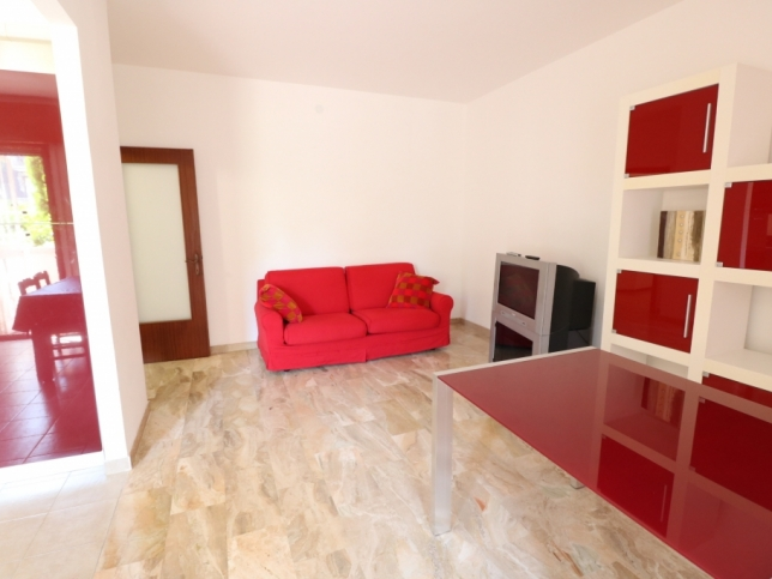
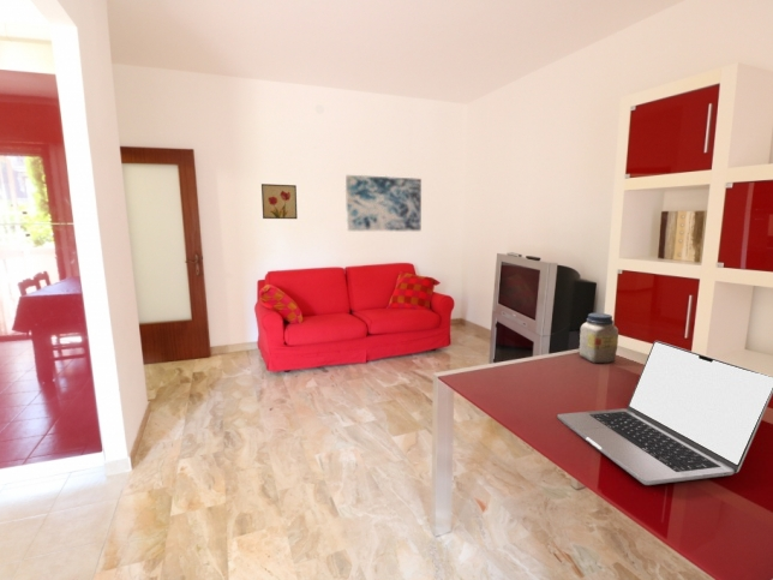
+ wall art [260,183,299,220]
+ wall art [344,174,423,232]
+ laptop [556,340,773,486]
+ jar [579,312,619,364]
